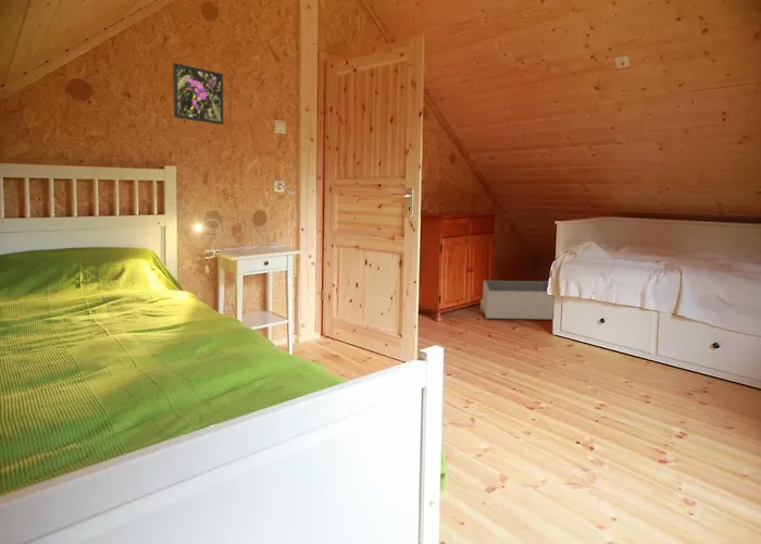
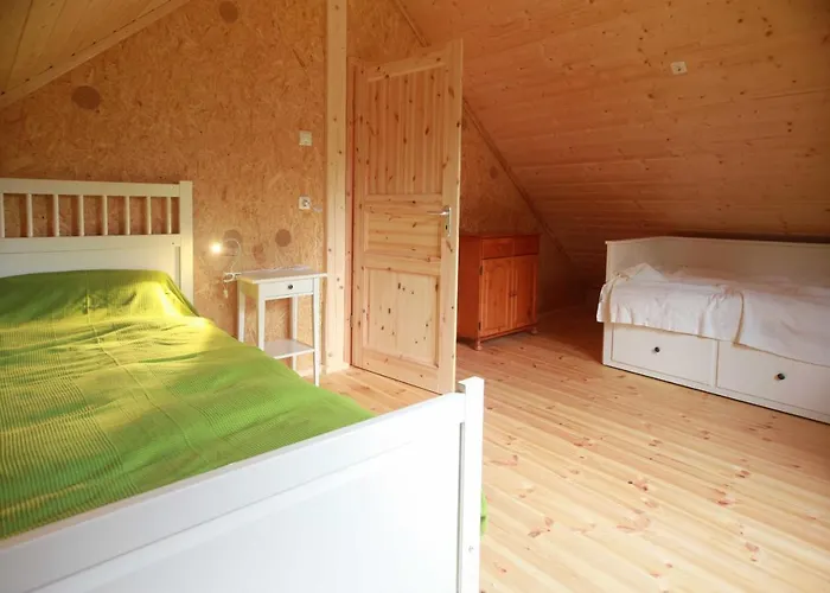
- storage bin [479,280,554,320]
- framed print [172,62,225,126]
